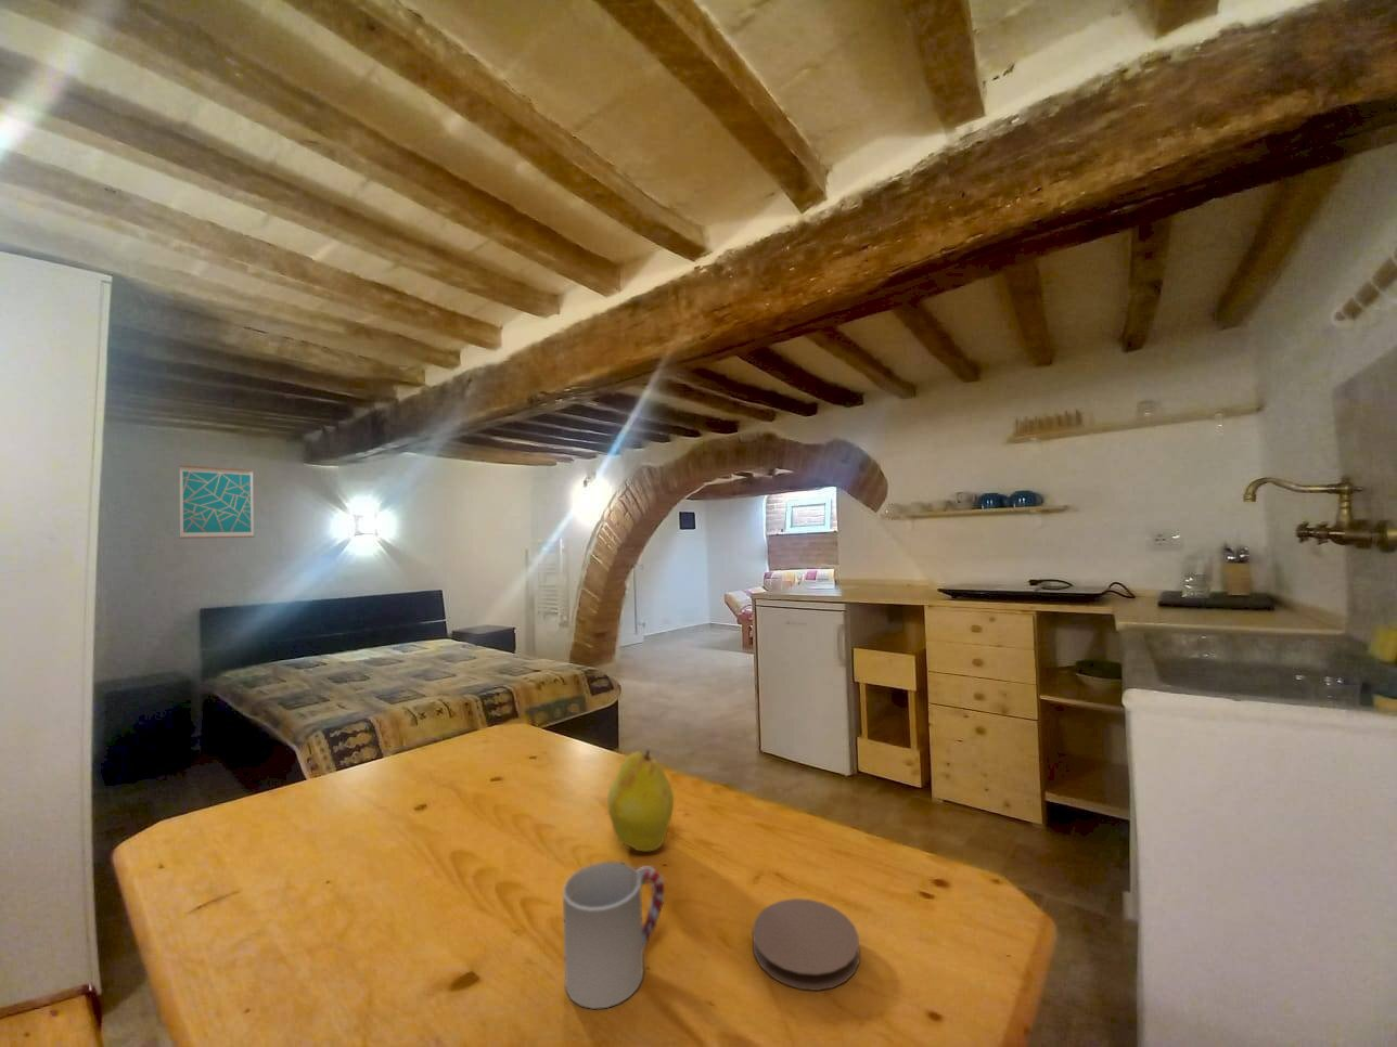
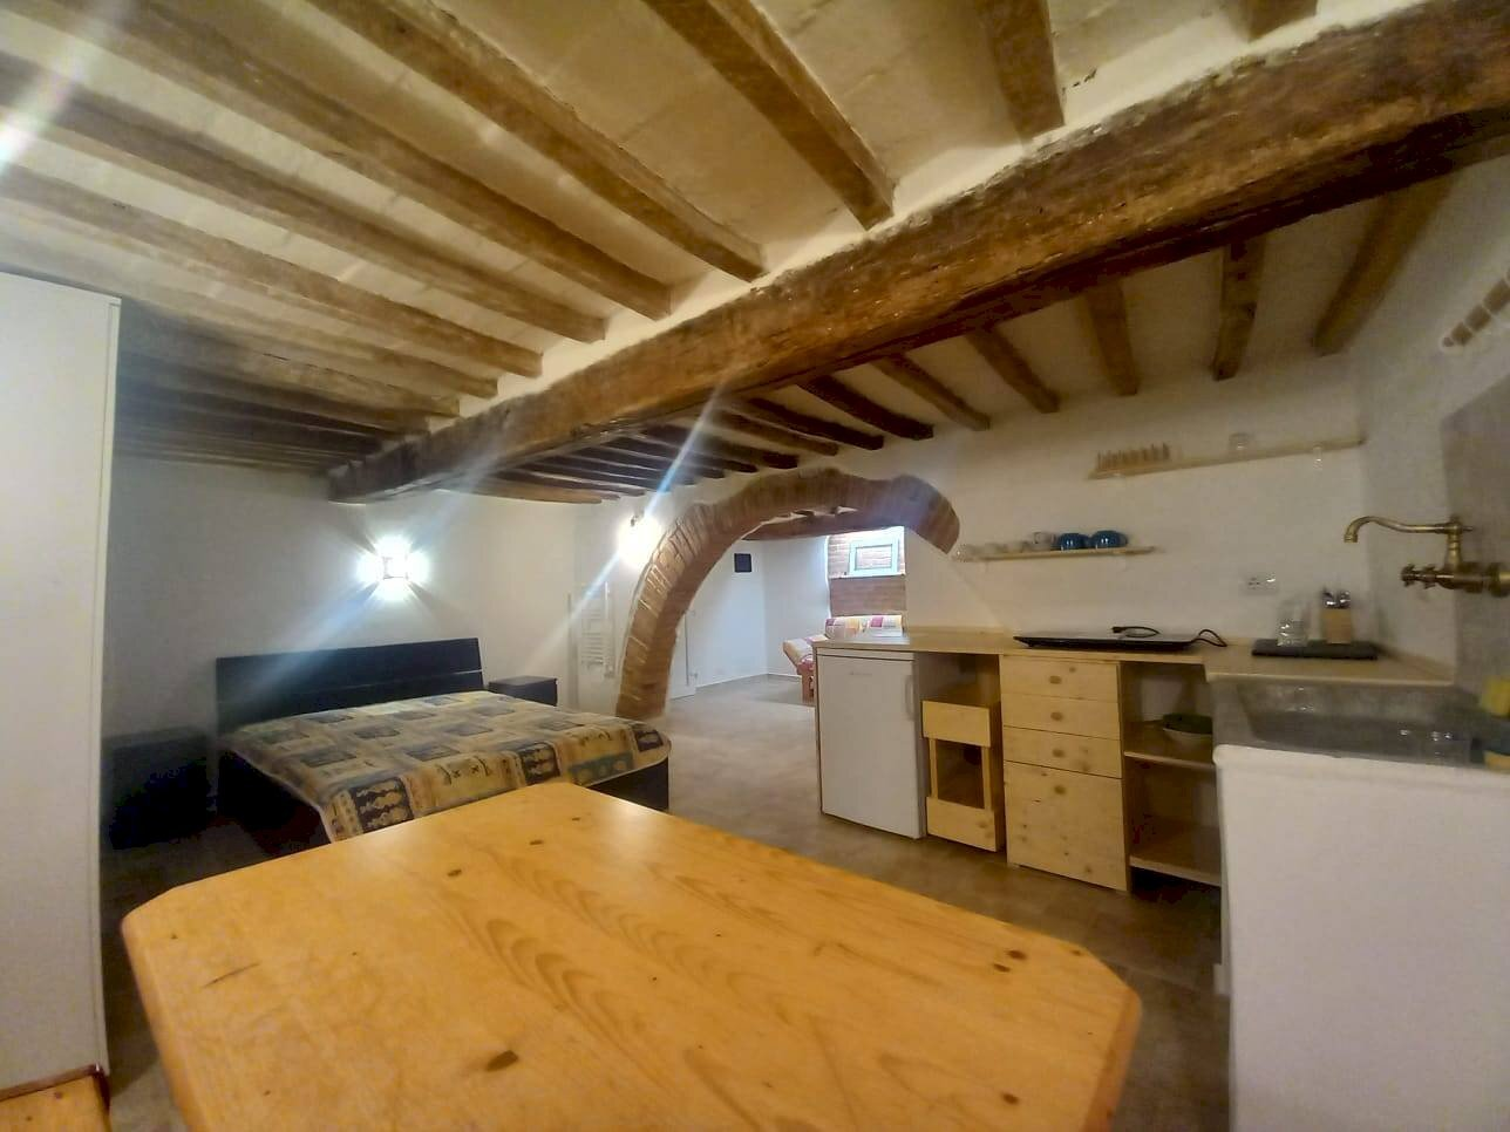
- fruit [606,749,674,853]
- coaster [750,897,860,992]
- cup [562,860,666,1010]
- wall art [179,464,255,540]
